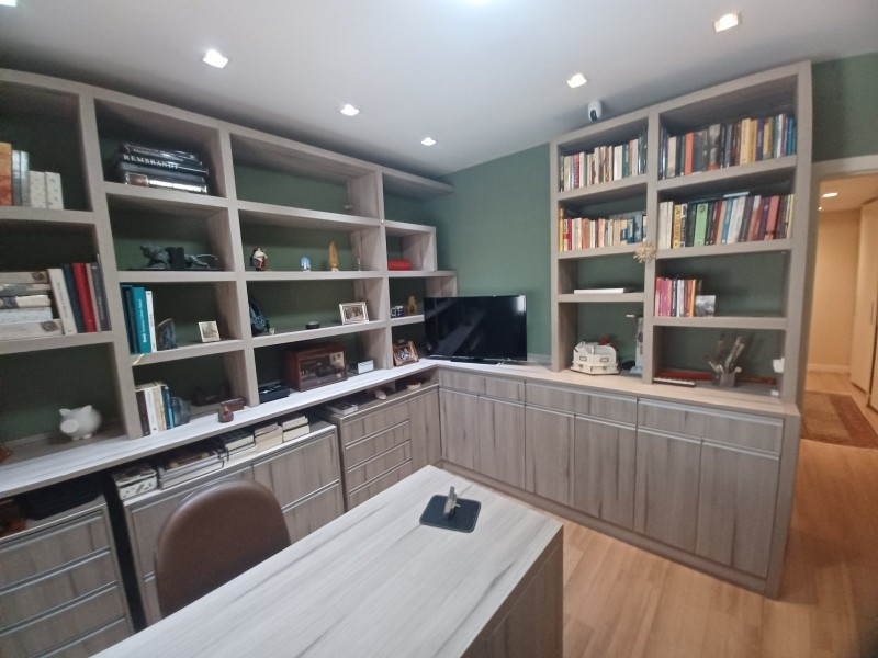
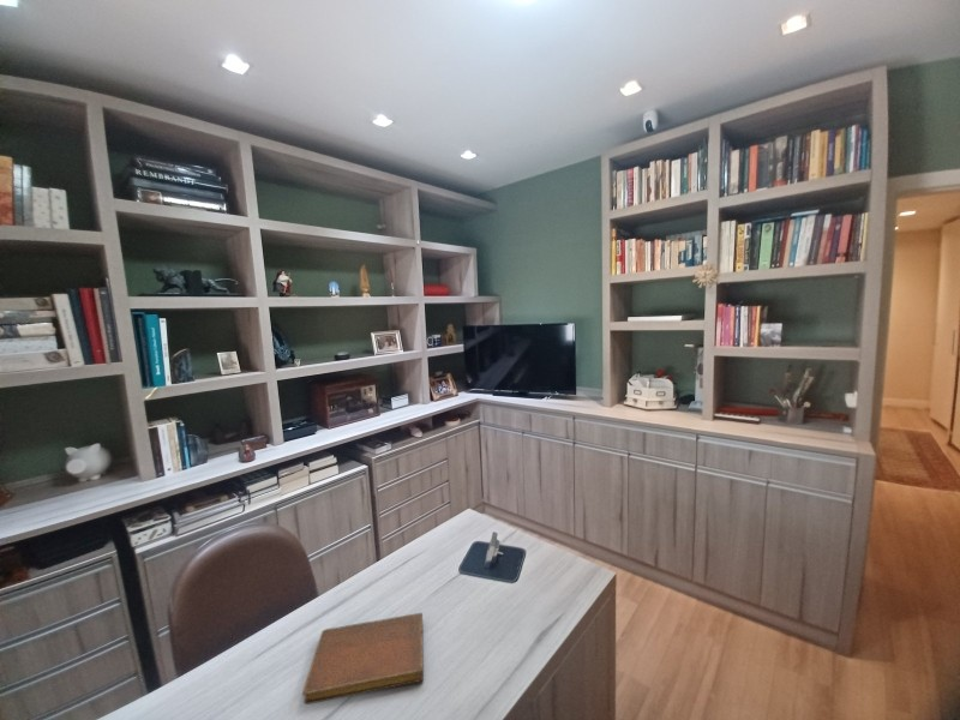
+ notebook [302,612,425,706]
